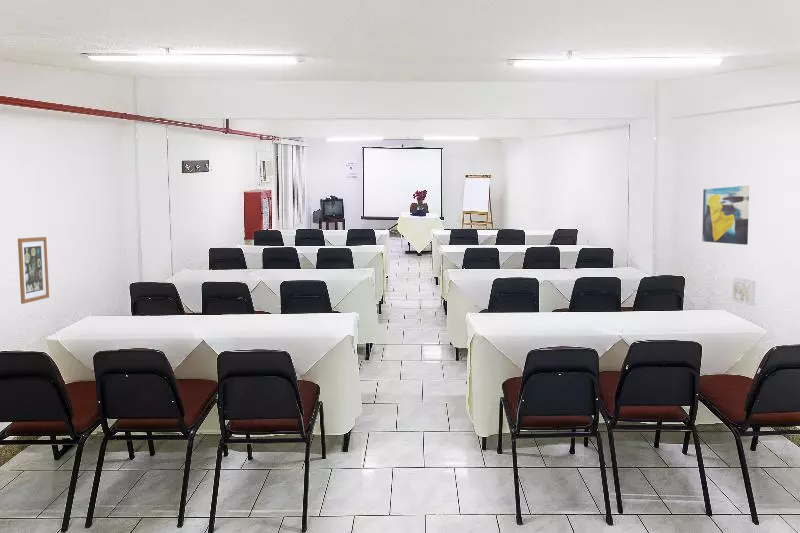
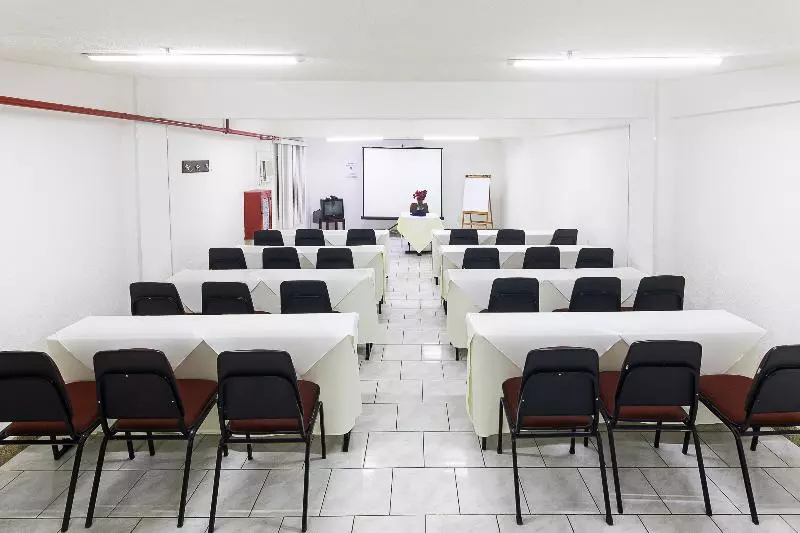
- wall art [17,236,50,305]
- wall art [701,185,750,246]
- wall art [731,277,756,307]
